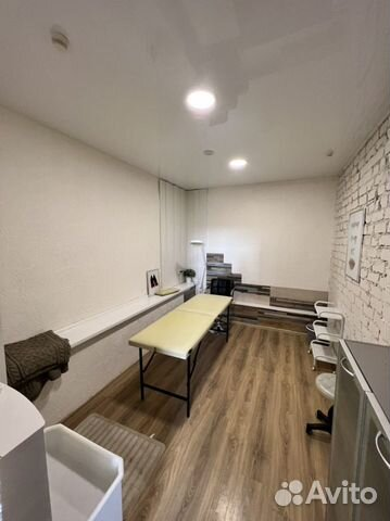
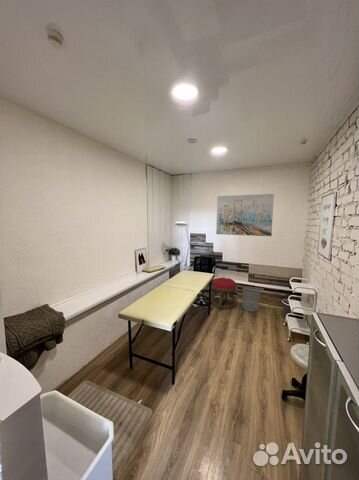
+ wall art [215,193,275,237]
+ waste bin [242,286,261,313]
+ stool [210,277,238,311]
